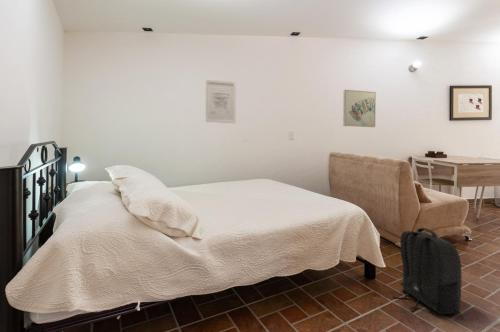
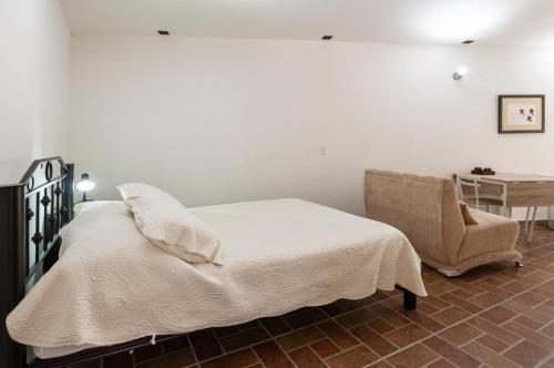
- wall art [342,89,377,128]
- backpack [393,227,462,315]
- wall art [205,79,237,124]
